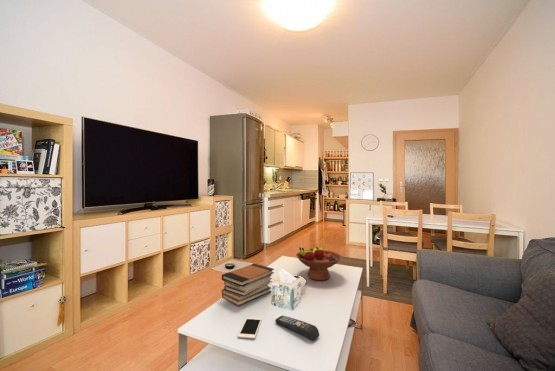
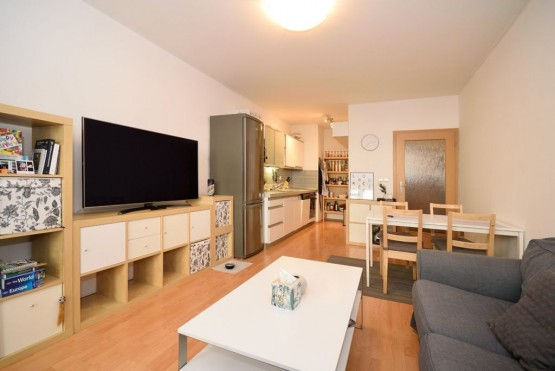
- cell phone [237,317,262,340]
- book stack [221,263,275,307]
- remote control [274,314,320,341]
- fruit bowl [295,246,342,281]
